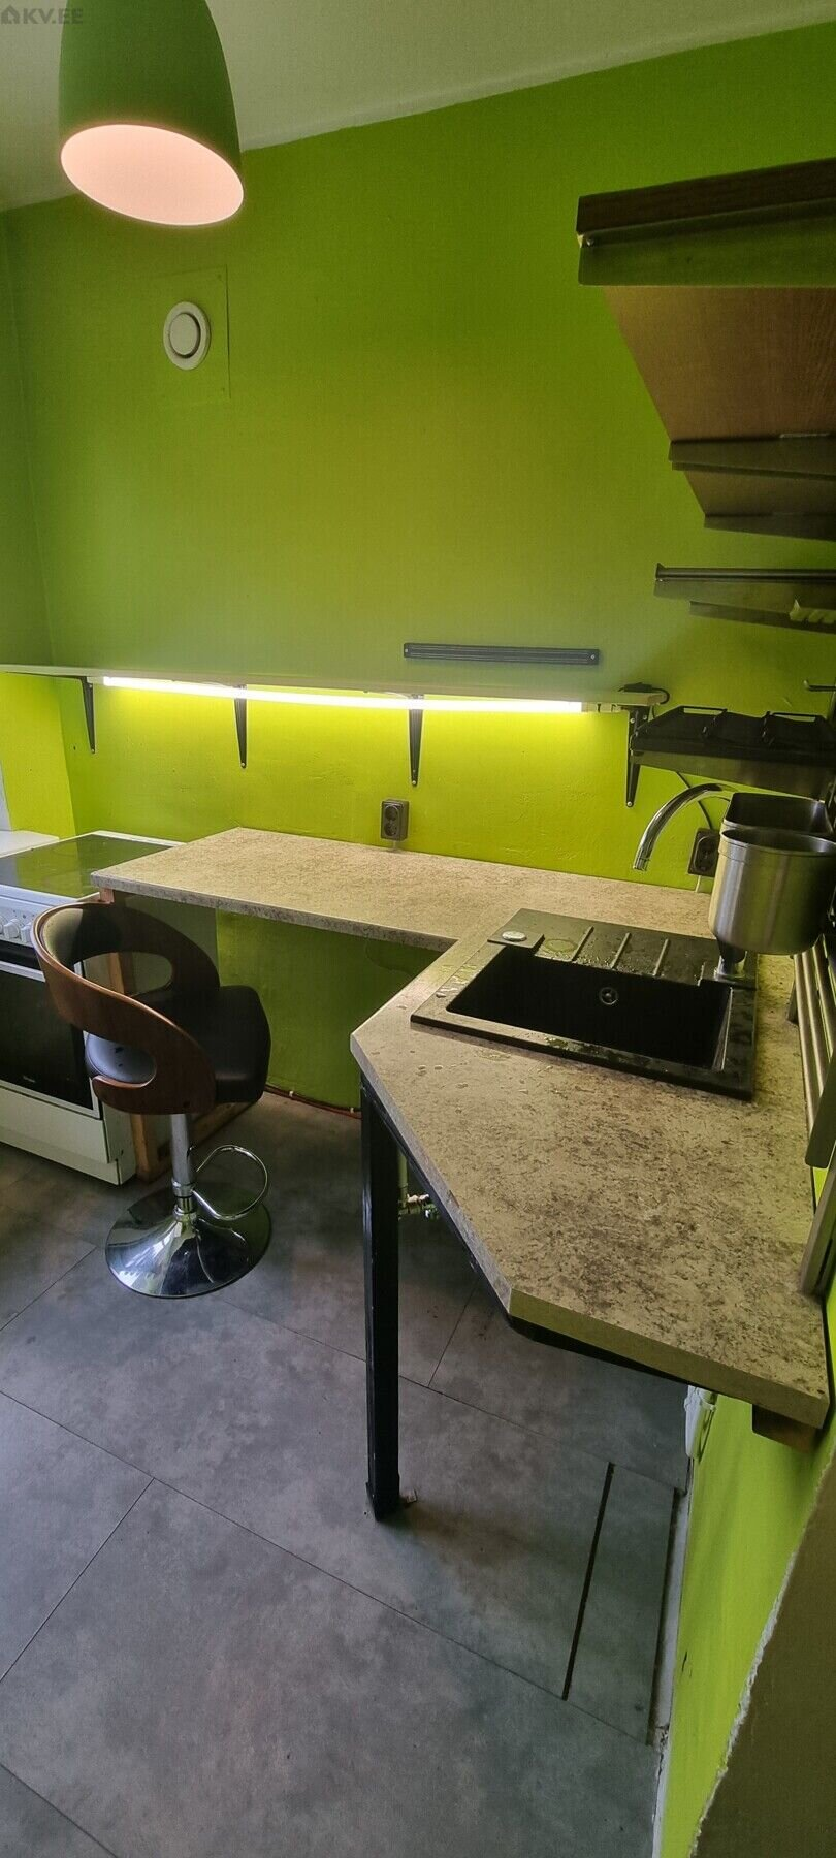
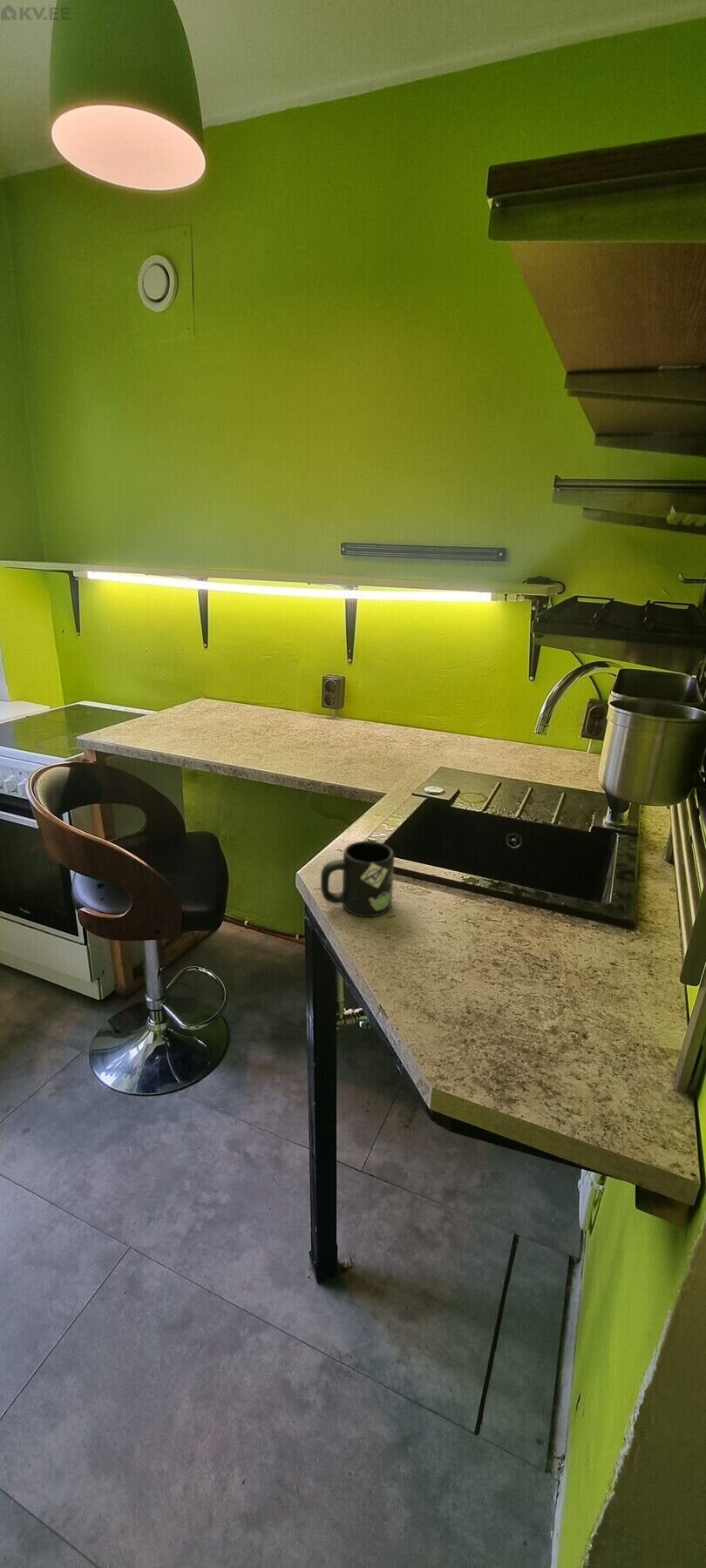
+ mug [320,840,396,918]
